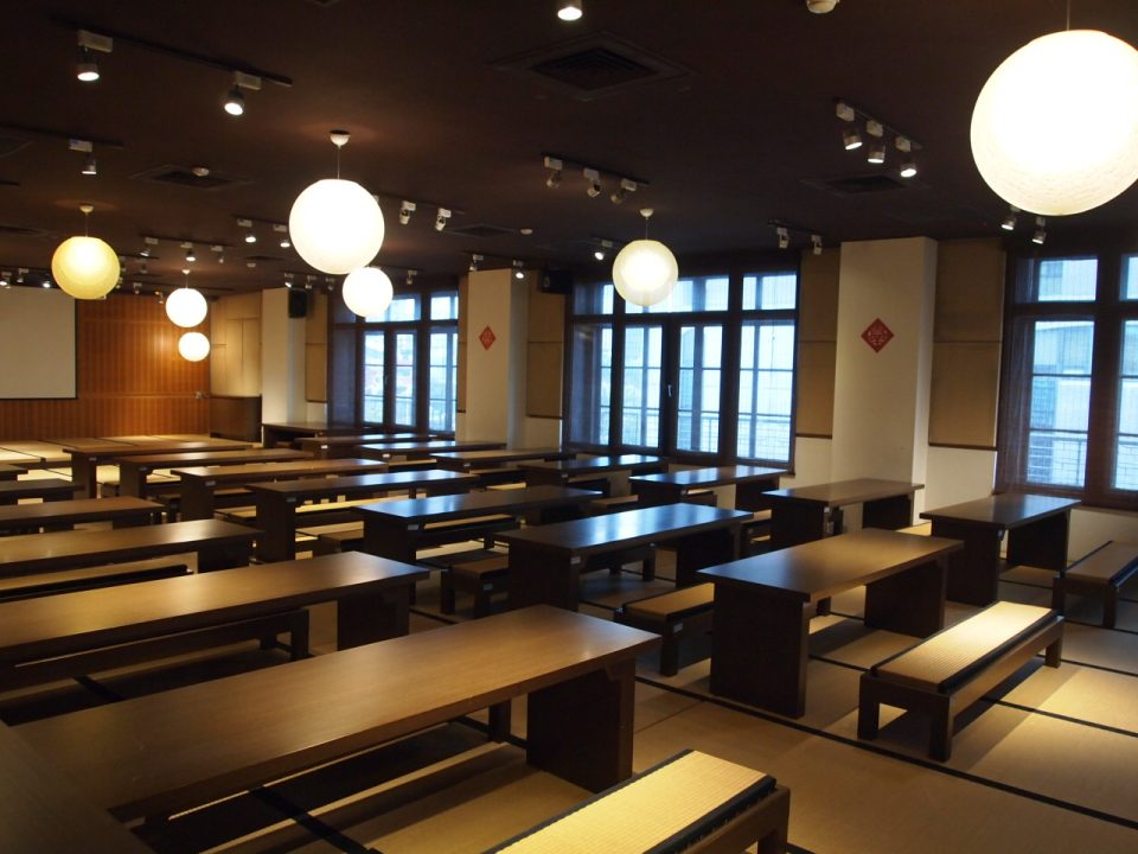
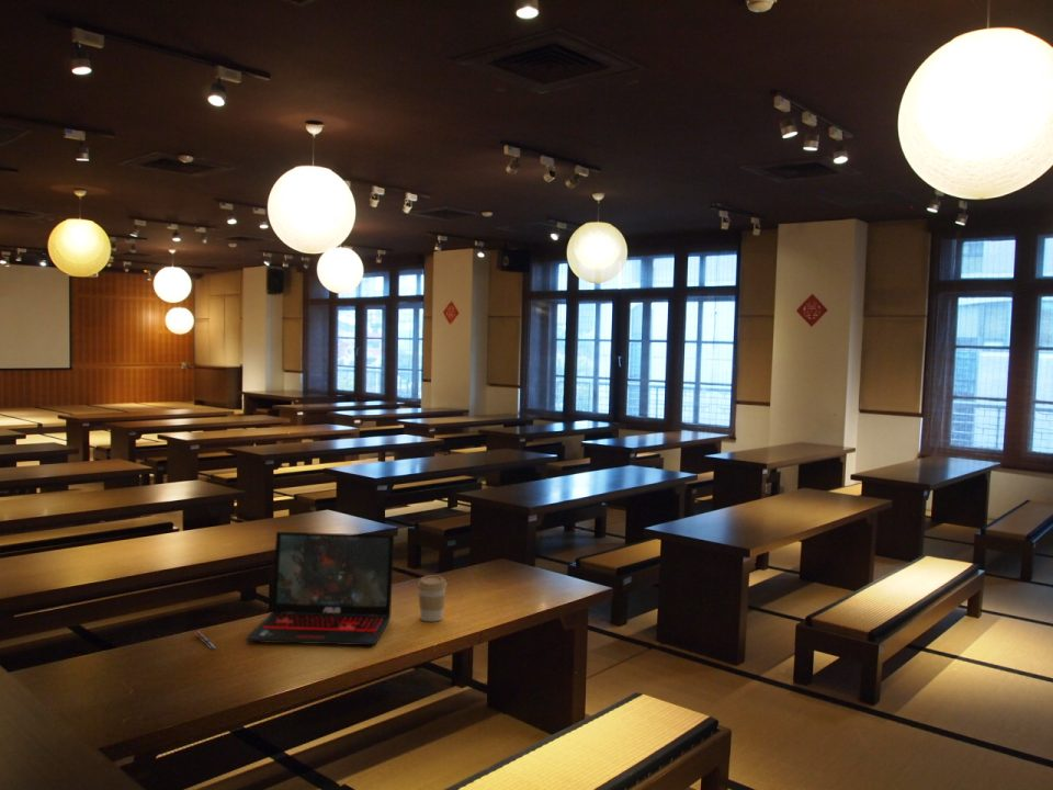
+ laptop [244,531,395,646]
+ pen [195,630,216,650]
+ coffee cup [417,574,448,622]
